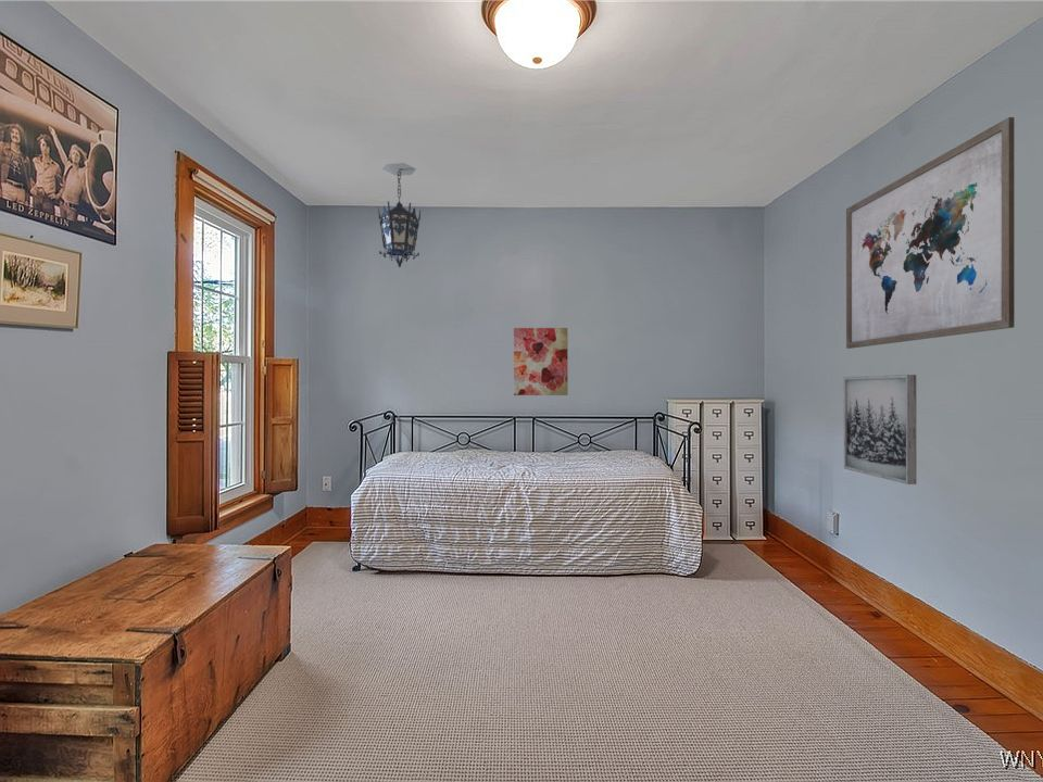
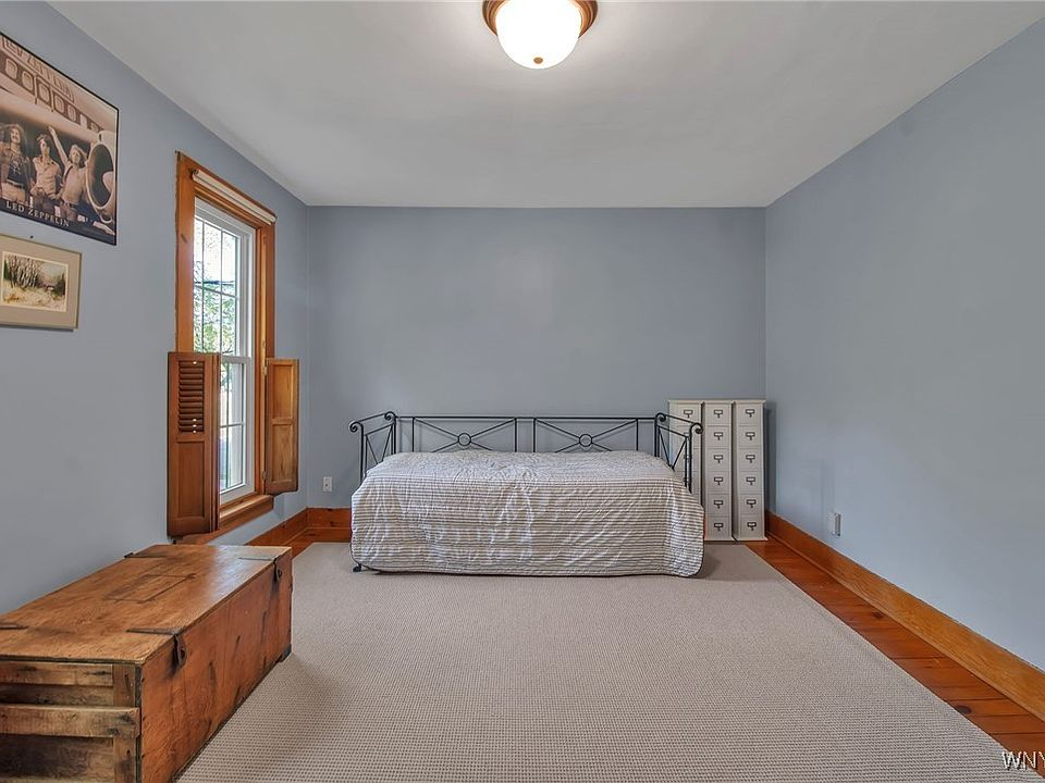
- wall art [513,327,569,396]
- wall art [843,374,918,485]
- wall art [845,116,1016,350]
- hanging lantern [376,162,422,268]
